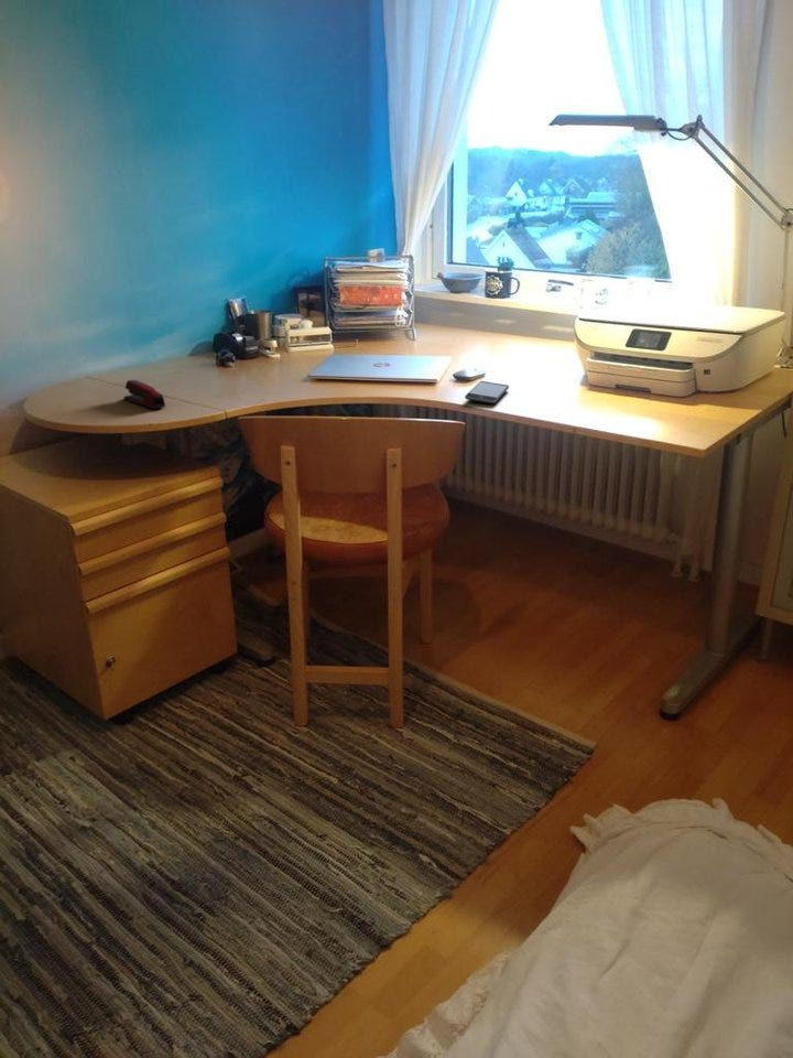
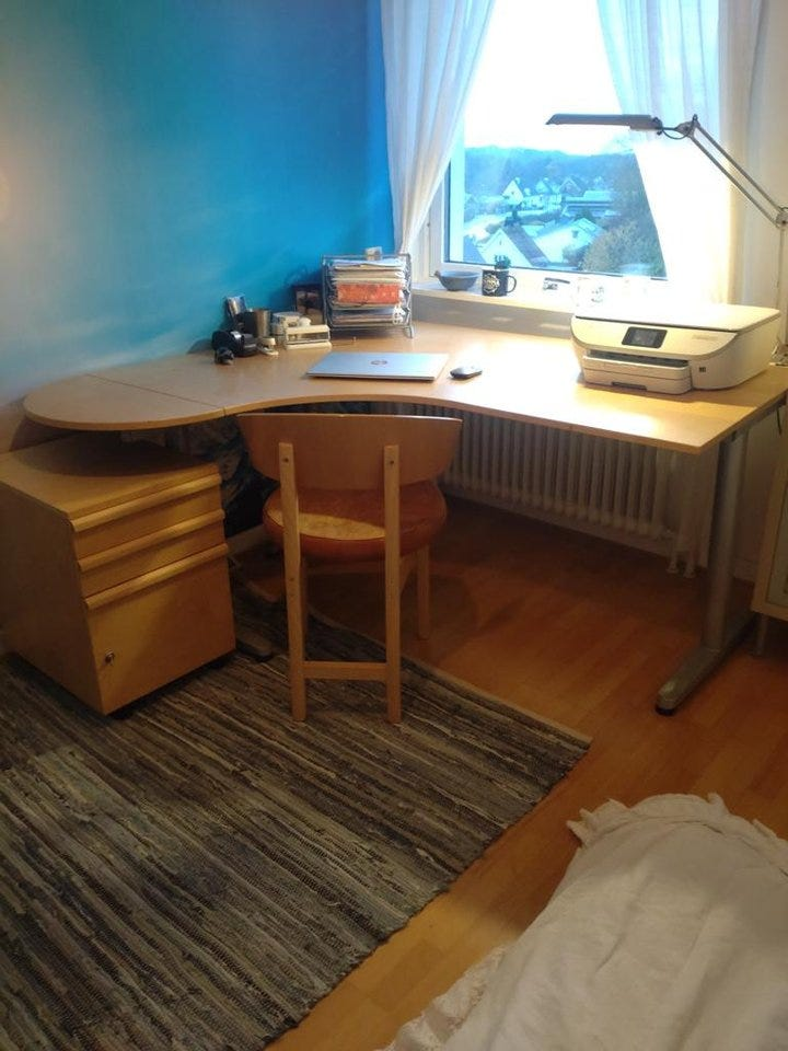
- smartphone [464,380,510,404]
- stapler [122,379,166,410]
